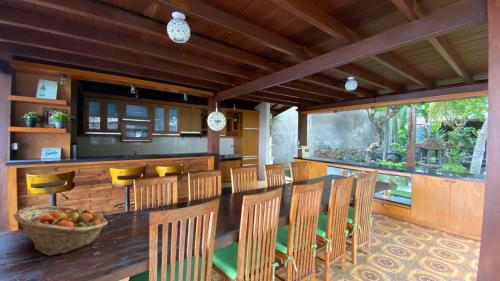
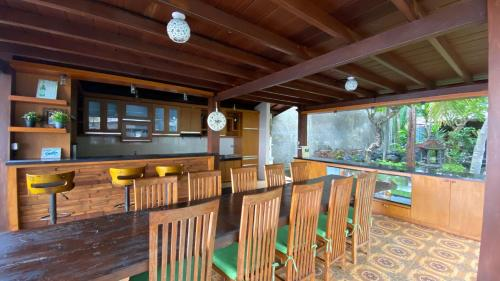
- fruit basket [12,205,109,257]
